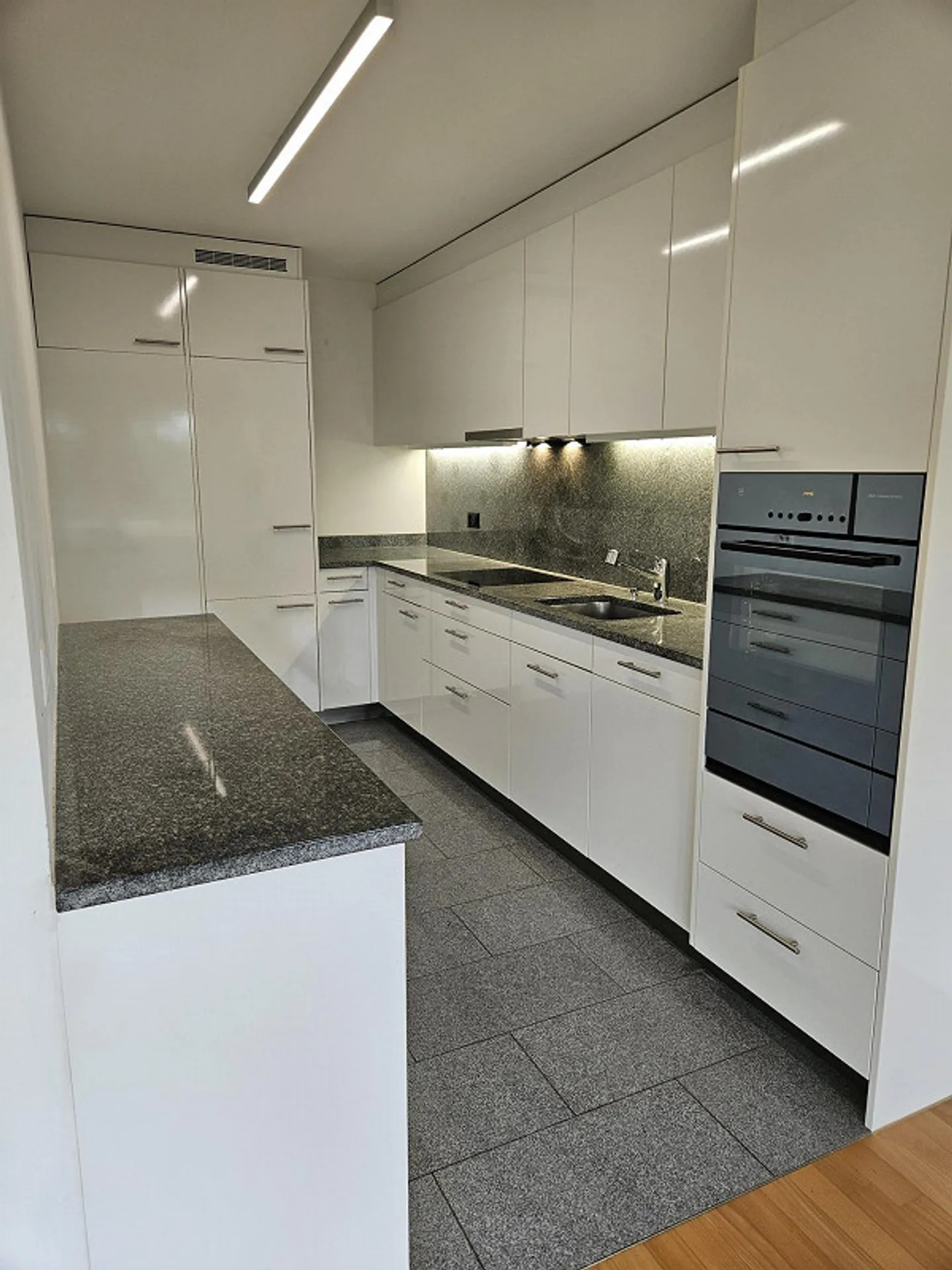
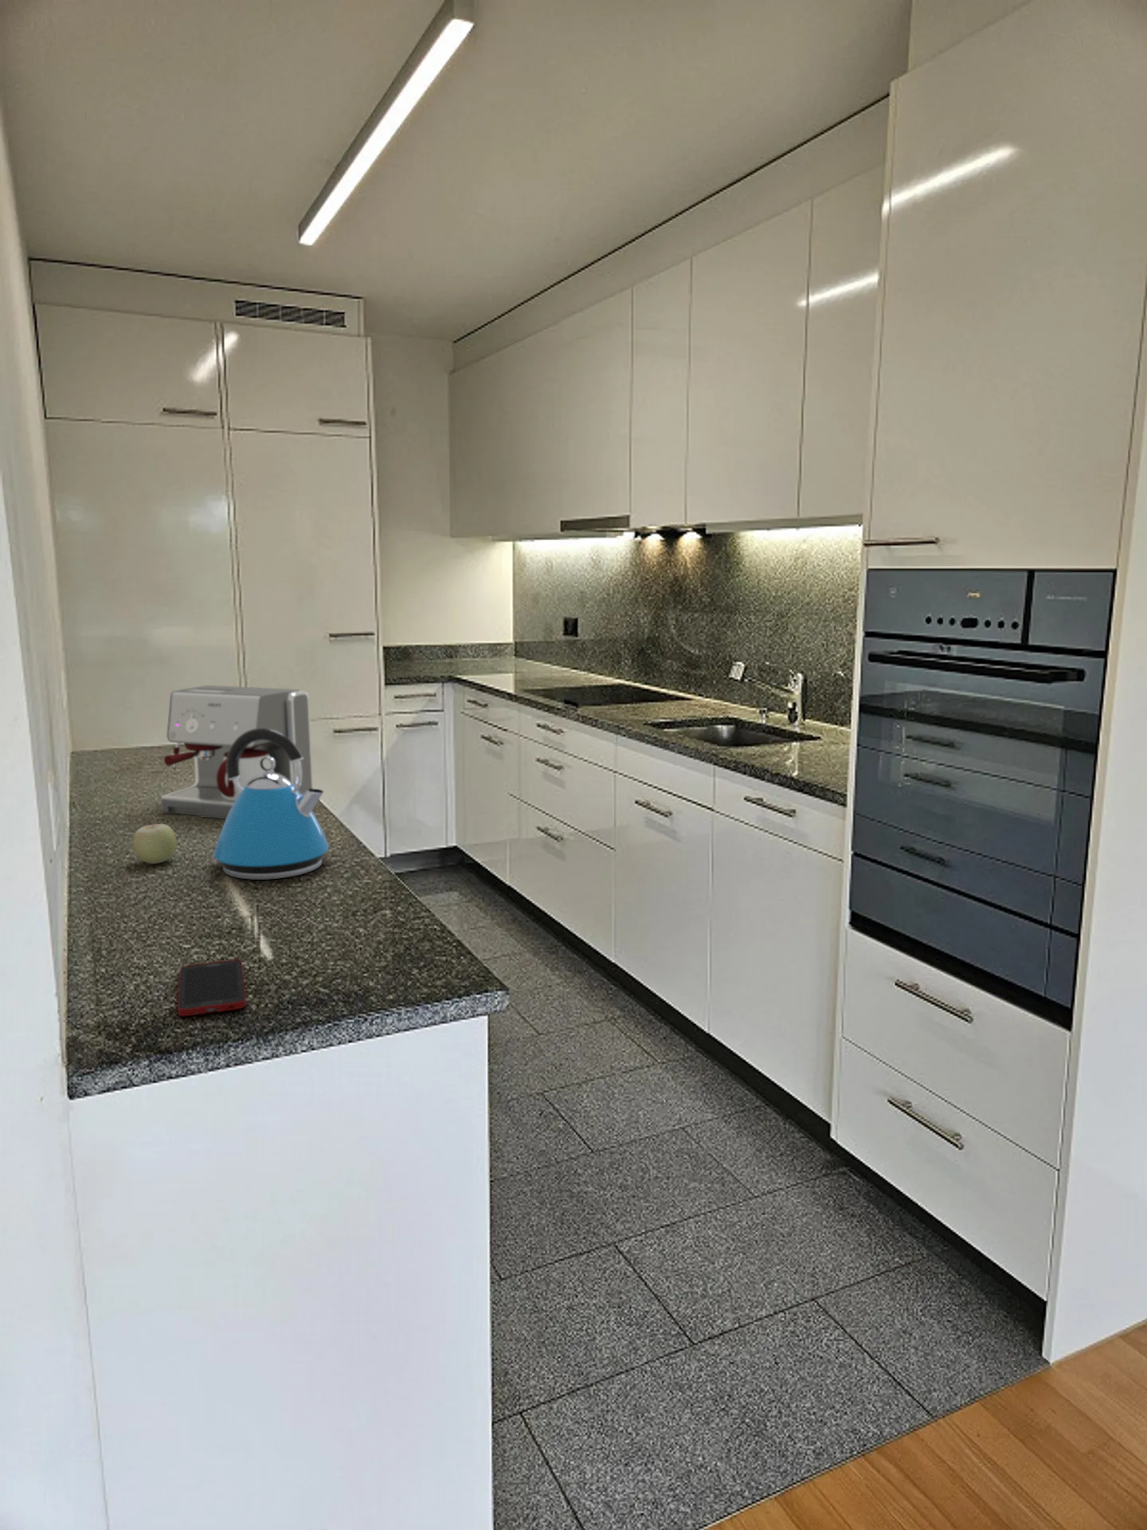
+ coffee maker [160,684,313,820]
+ fruit [133,818,177,865]
+ cell phone [177,959,247,1017]
+ kettle [211,729,330,881]
